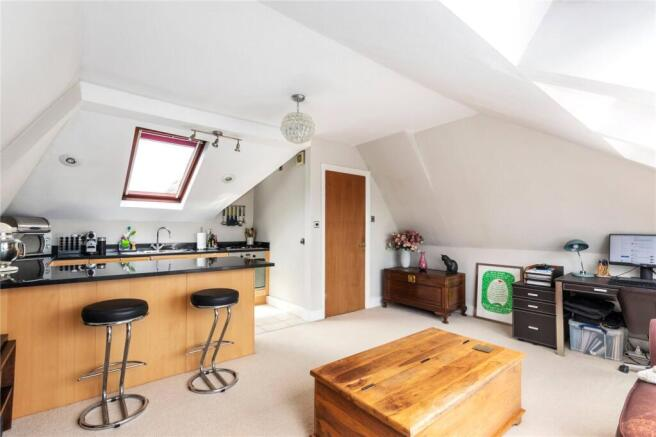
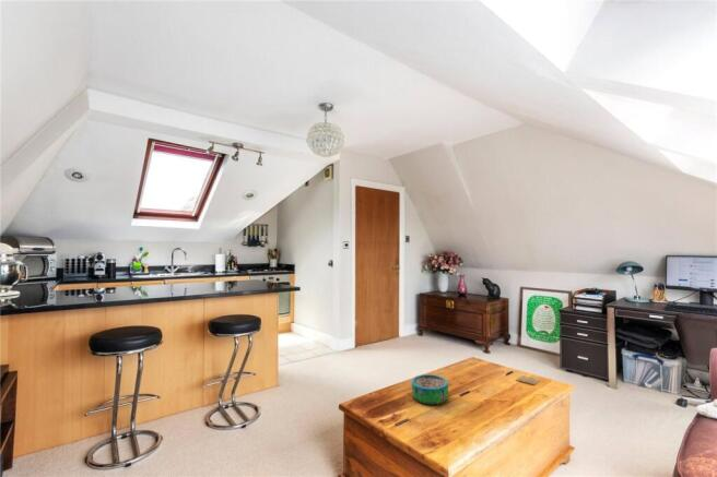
+ decorative bowl [411,373,449,406]
